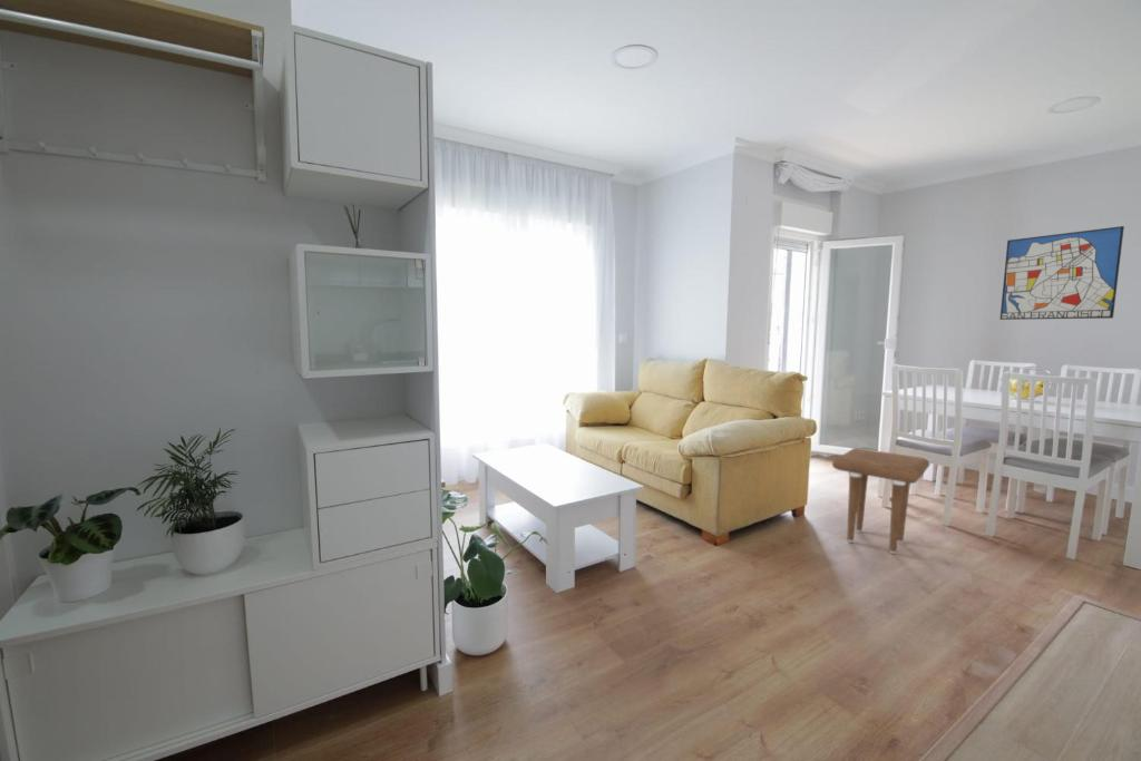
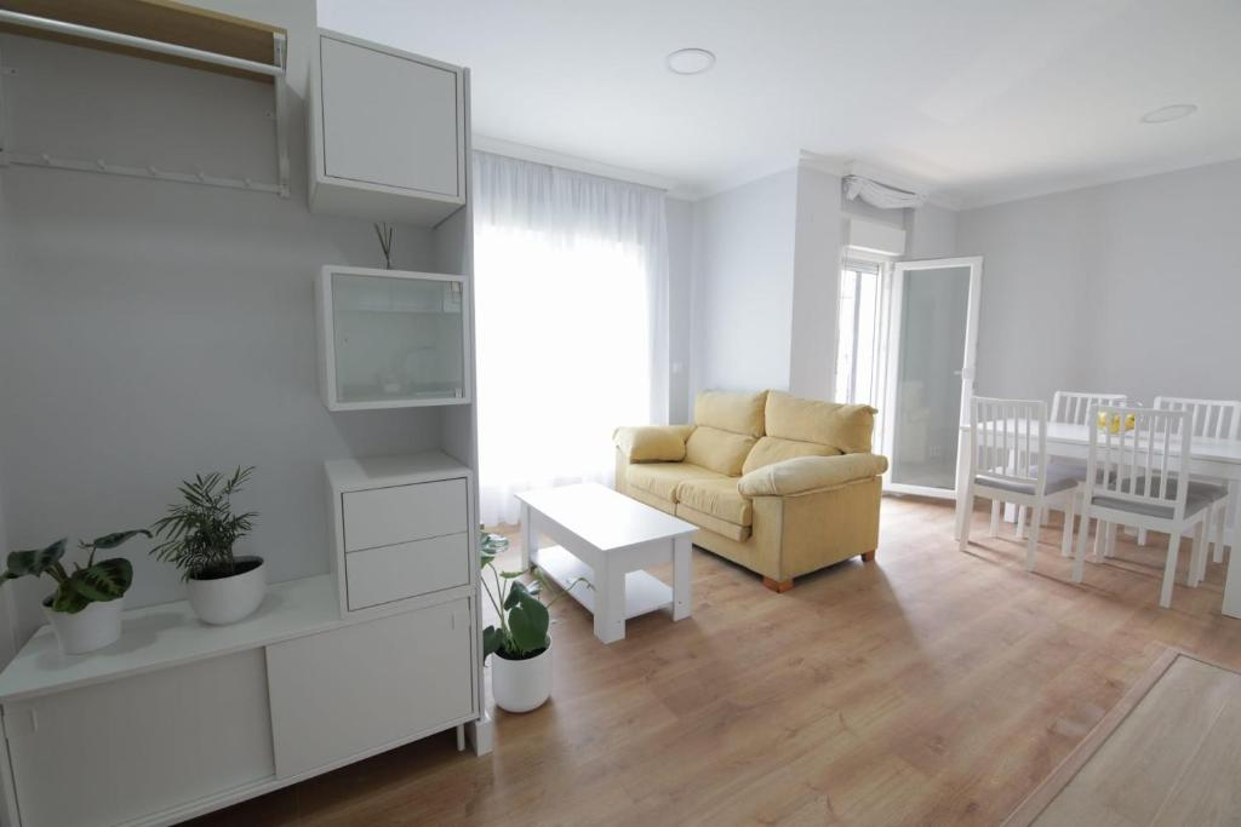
- wall art [998,225,1125,321]
- side table [831,447,930,555]
